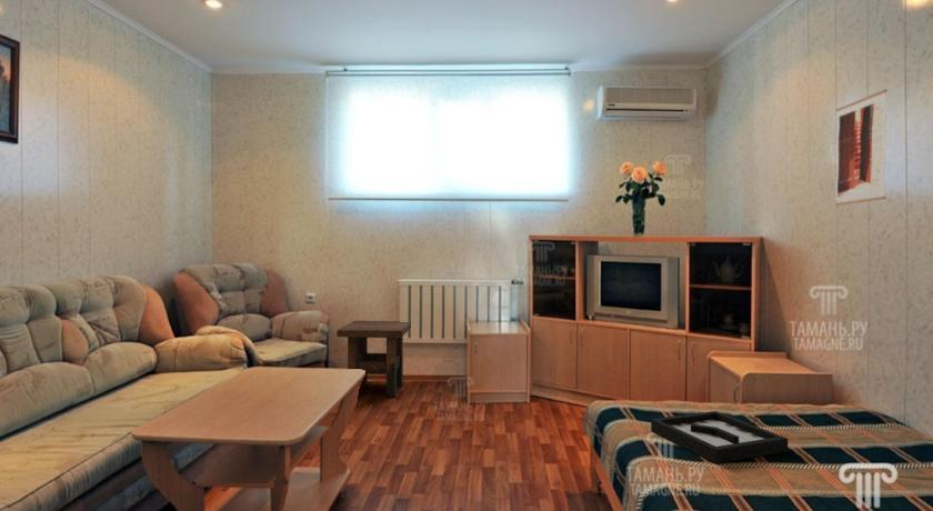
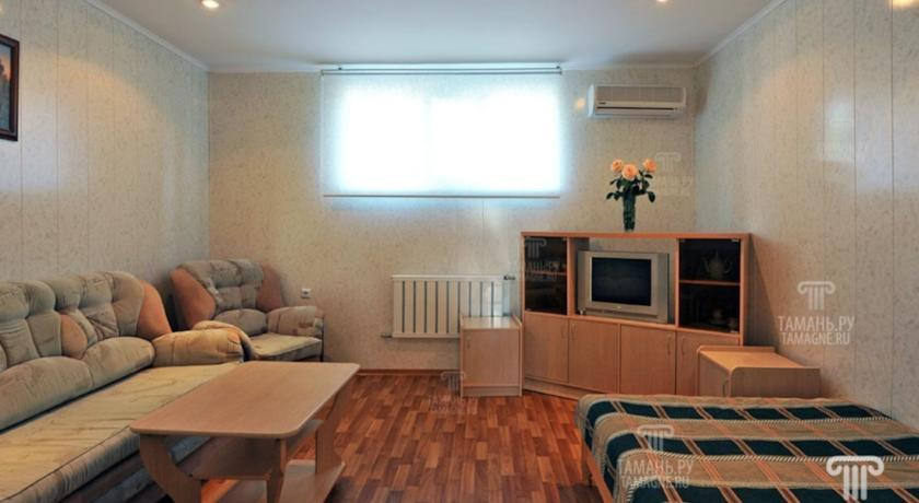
- wall art [834,89,889,207]
- decorative tray [650,410,789,464]
- side table [335,320,412,398]
